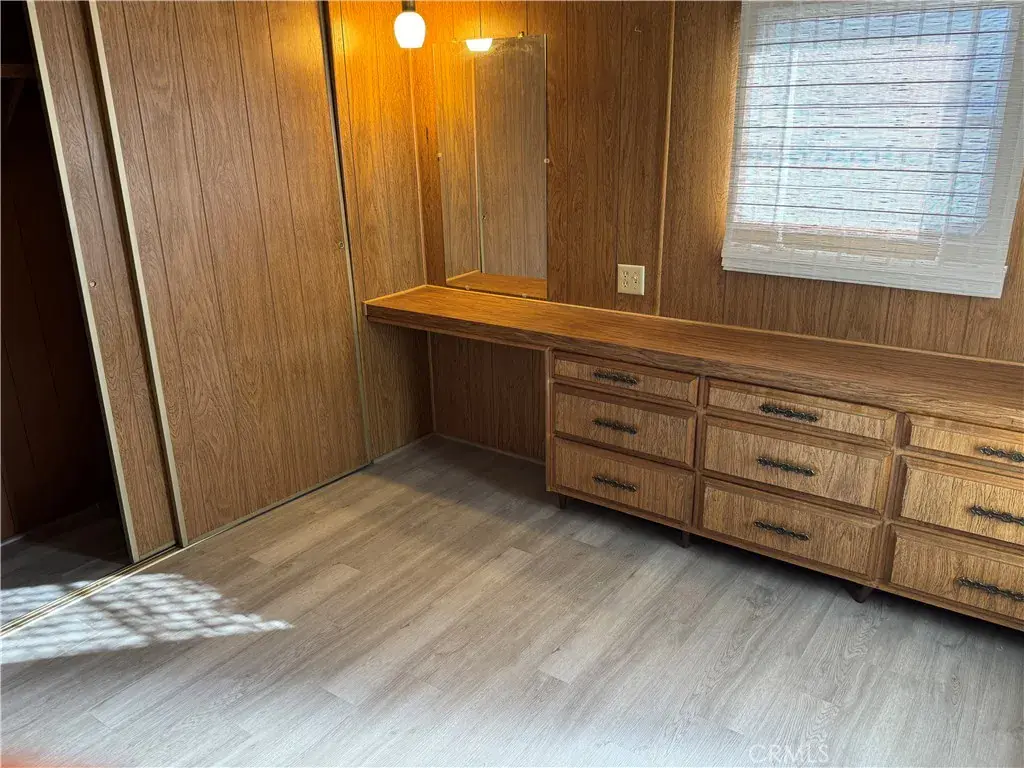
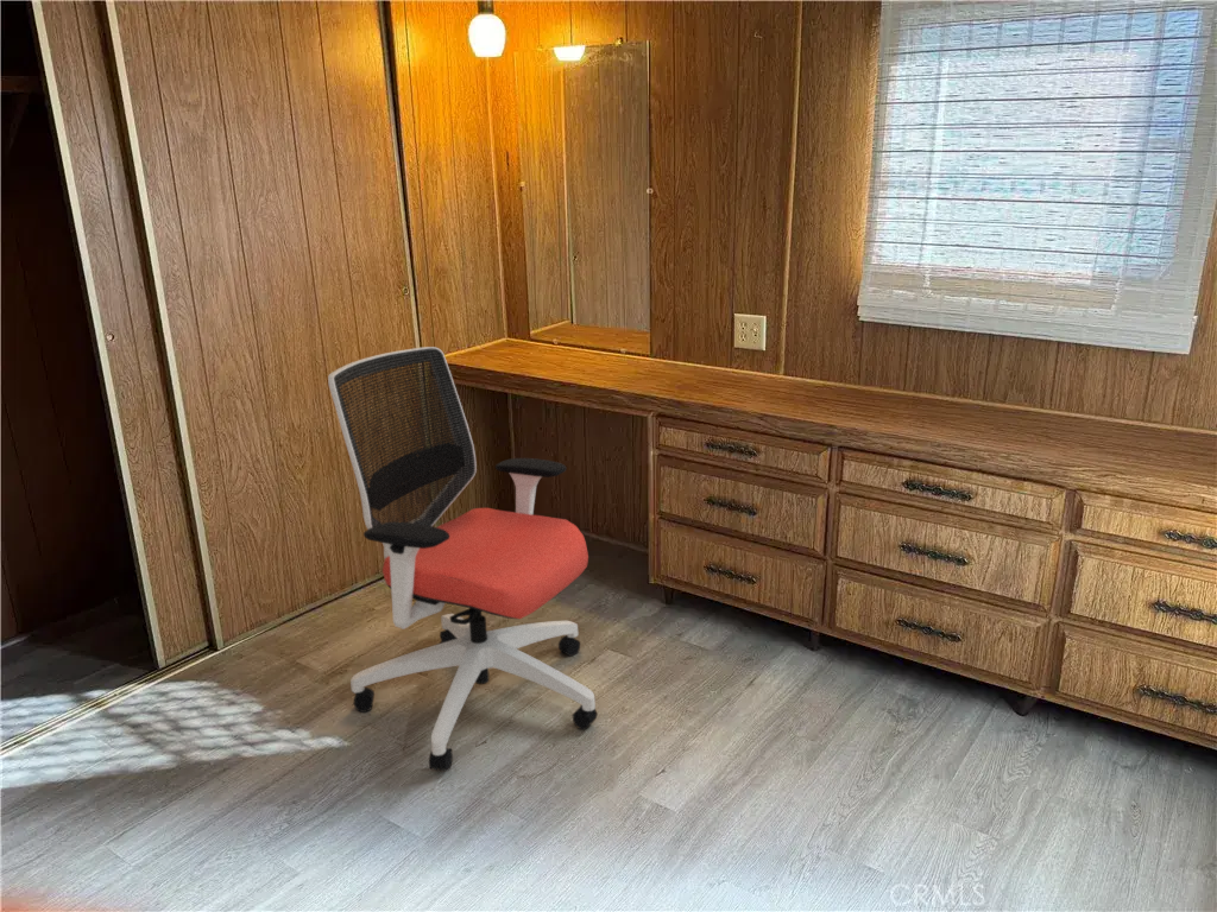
+ office chair [327,346,598,772]
